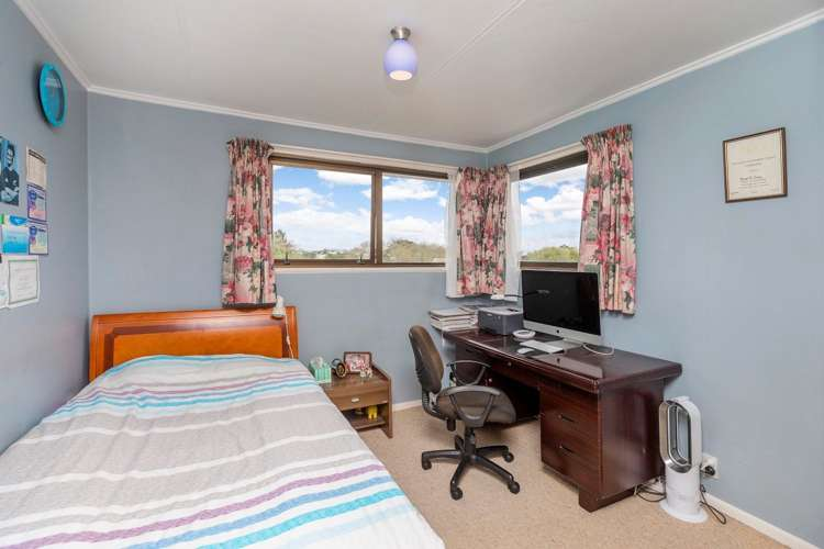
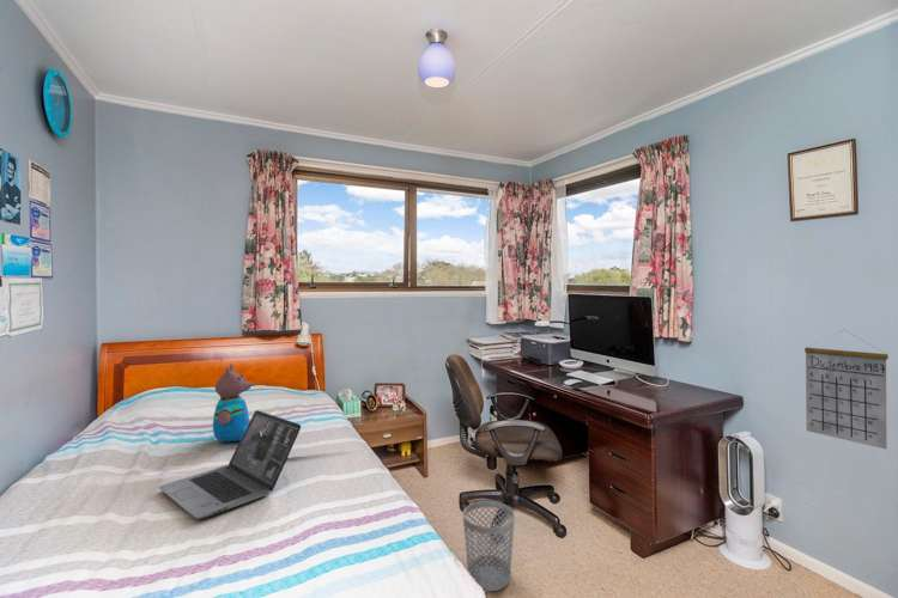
+ laptop [158,409,302,520]
+ teddy bear [212,362,254,443]
+ calendar [803,329,890,451]
+ wastebasket [462,500,516,592]
